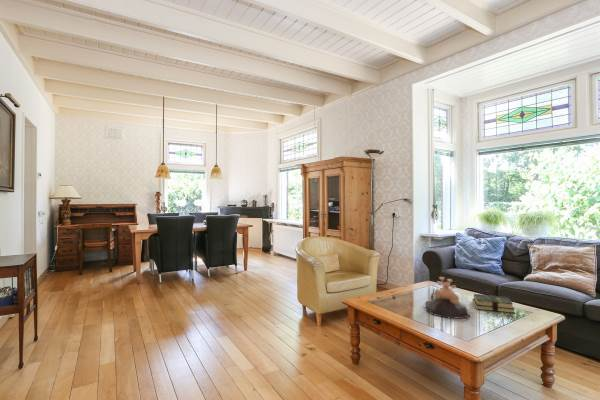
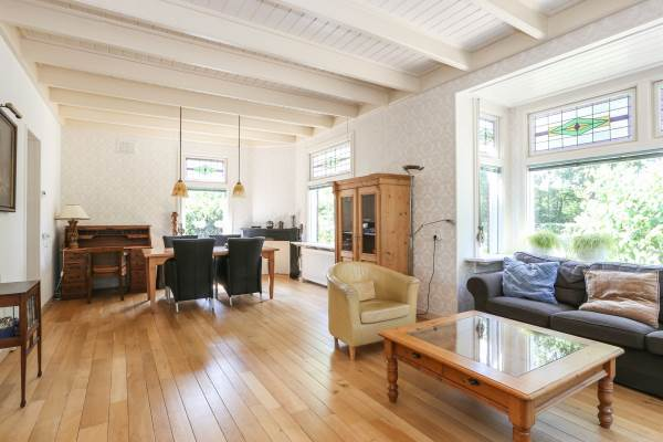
- decorative bowl [424,276,471,320]
- book [472,293,516,314]
